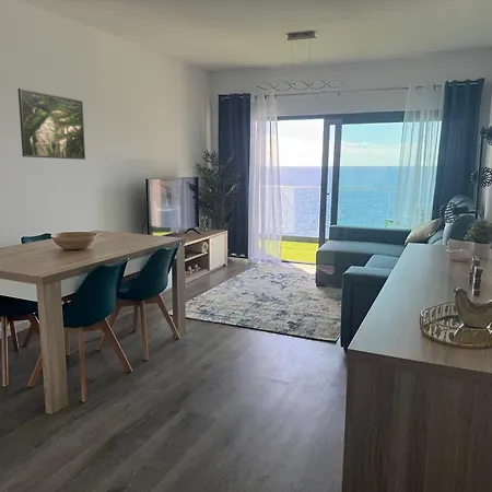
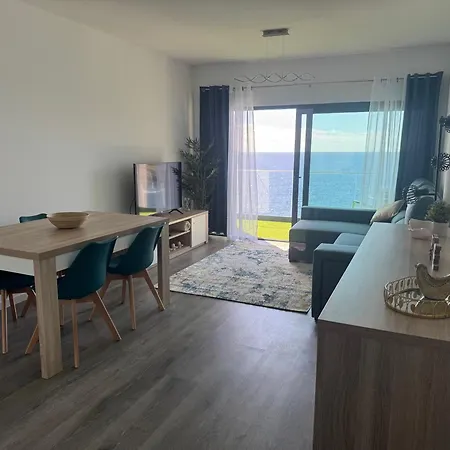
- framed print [17,87,86,161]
